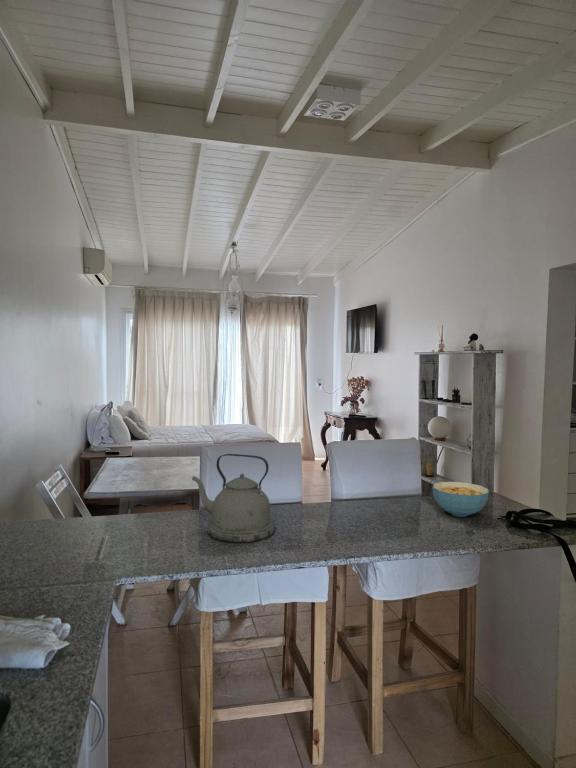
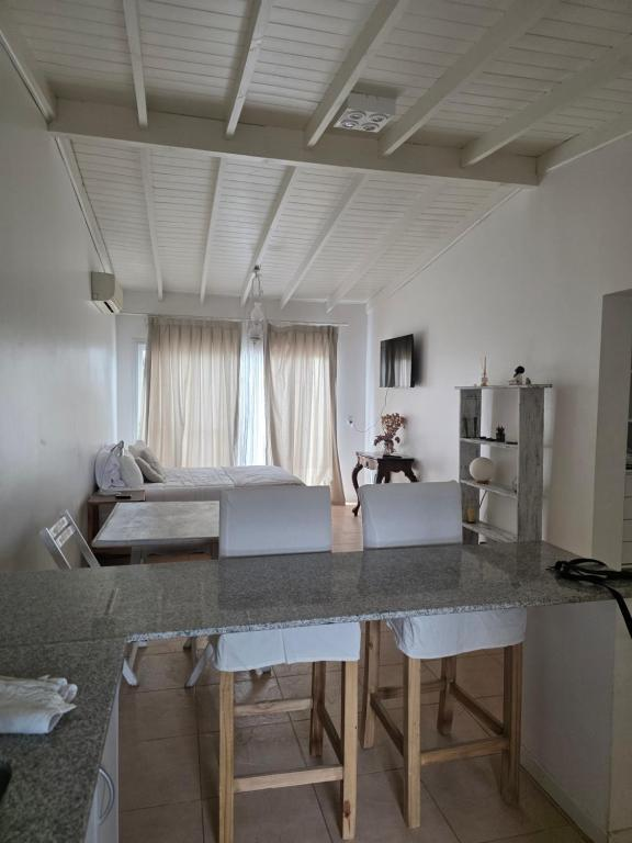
- cereal bowl [431,481,490,518]
- kettle [191,453,276,544]
